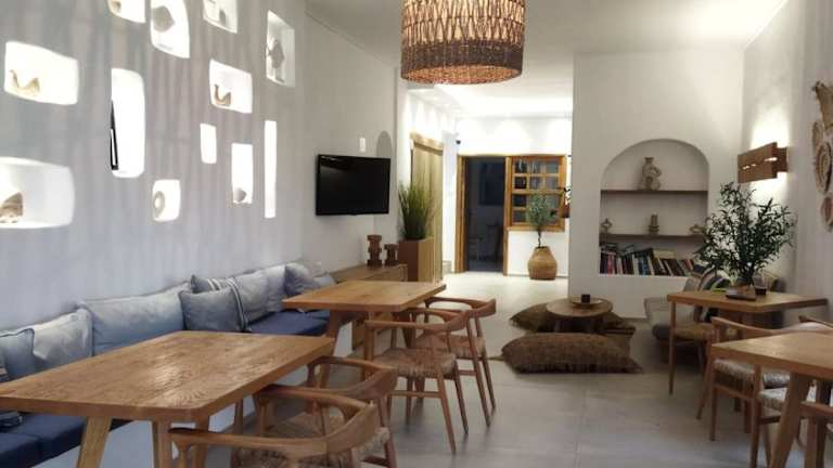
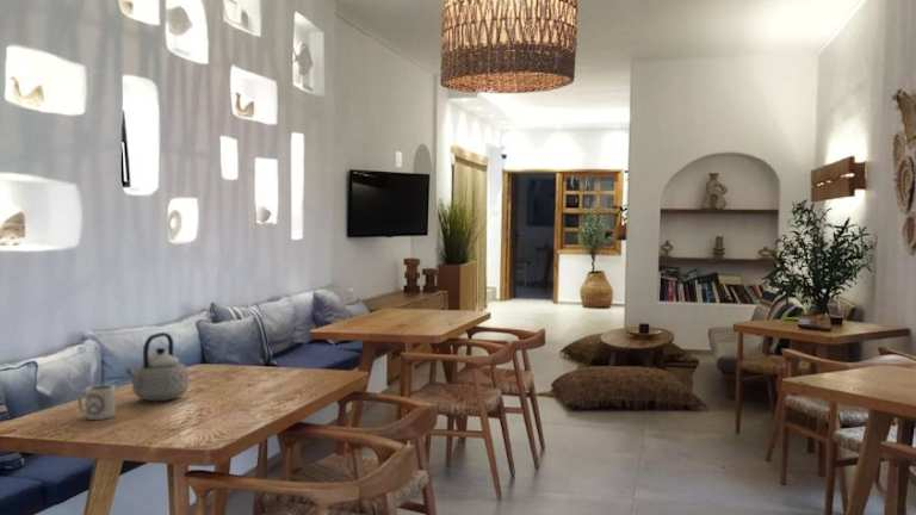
+ cup [76,384,117,421]
+ teapot [124,331,190,402]
